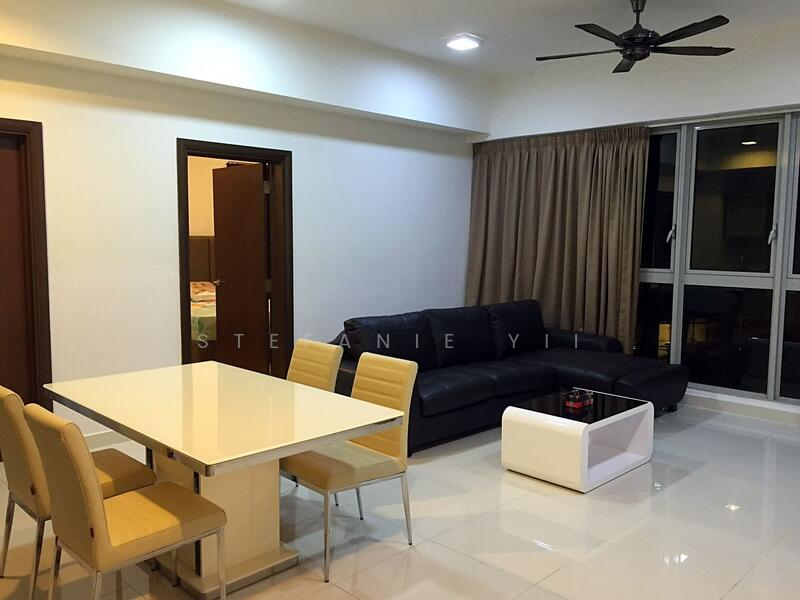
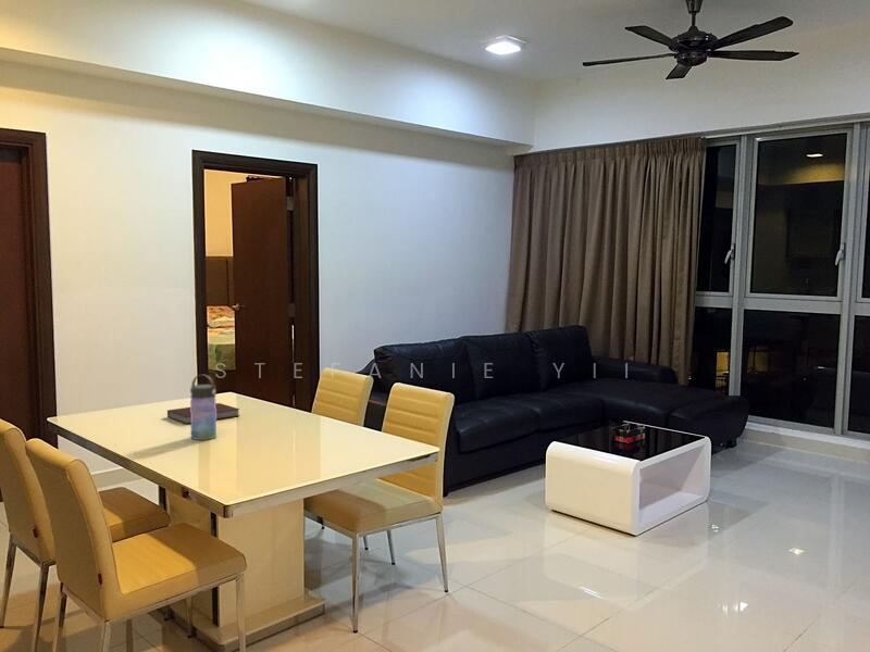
+ water bottle [189,374,217,441]
+ notebook [166,402,240,425]
